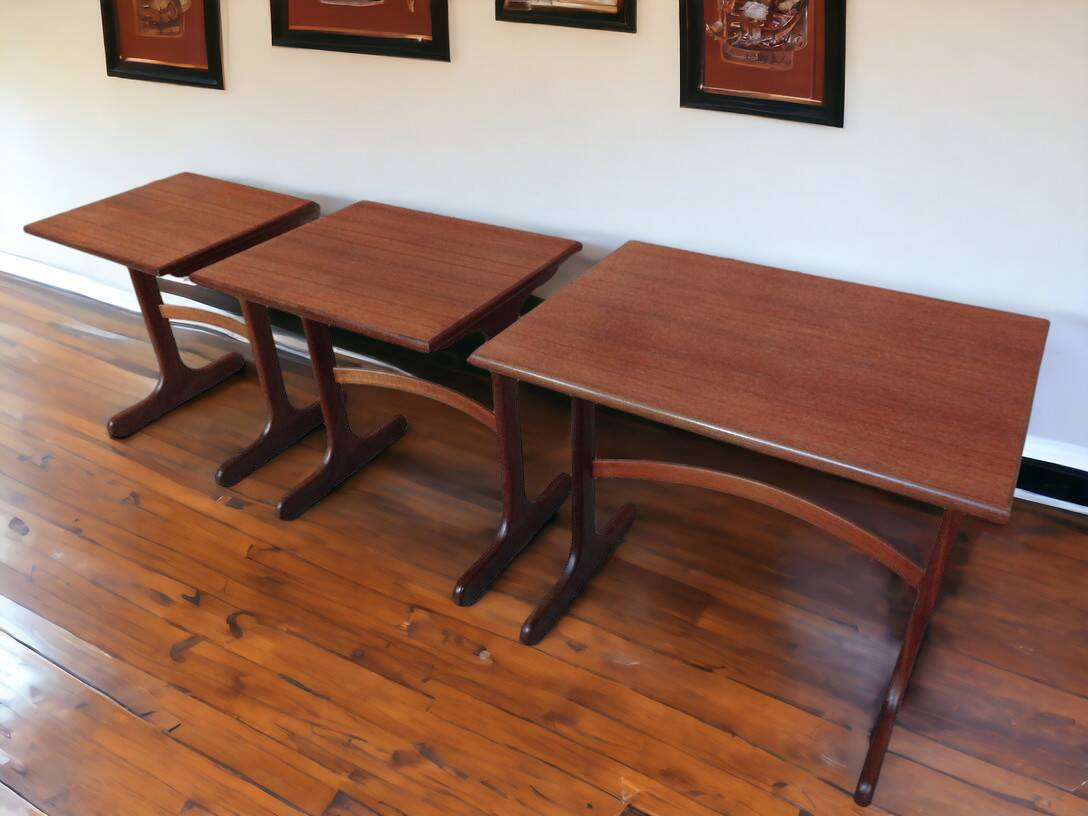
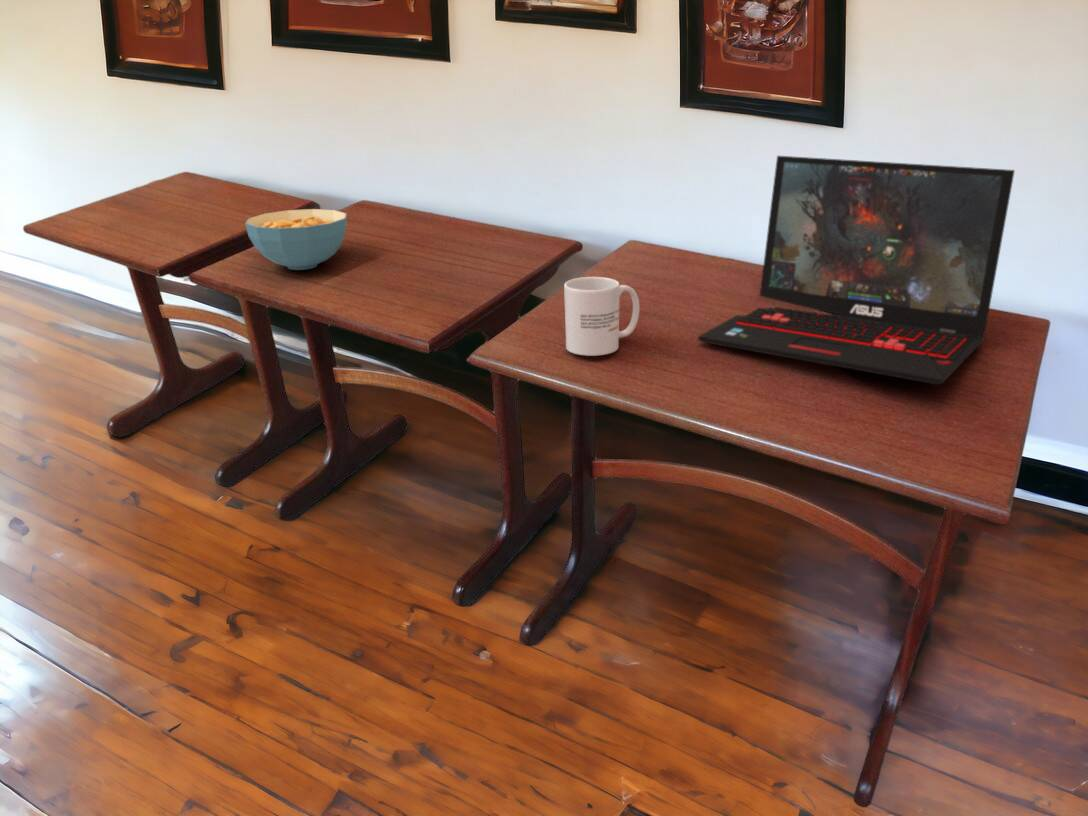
+ mug [563,276,641,357]
+ cereal bowl [244,208,348,271]
+ laptop [697,155,1016,385]
